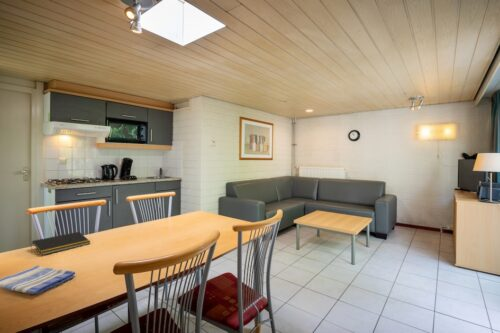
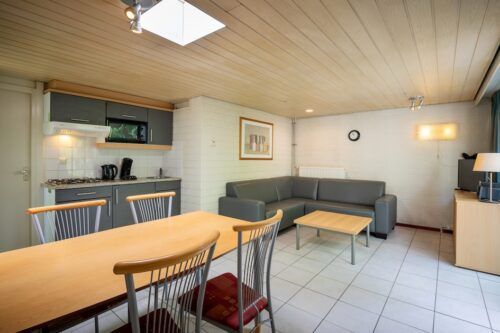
- dish towel [0,265,76,295]
- notepad [30,231,92,256]
